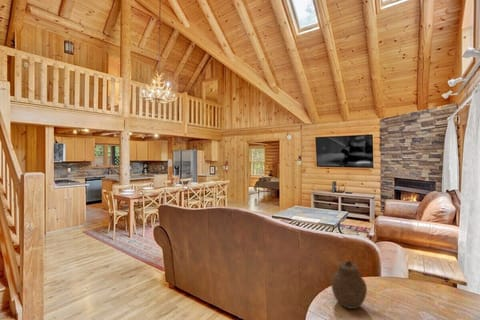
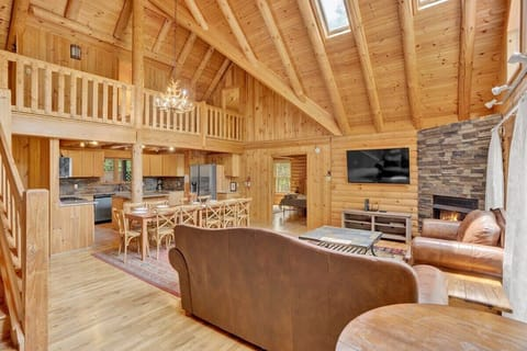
- jar [330,259,368,310]
